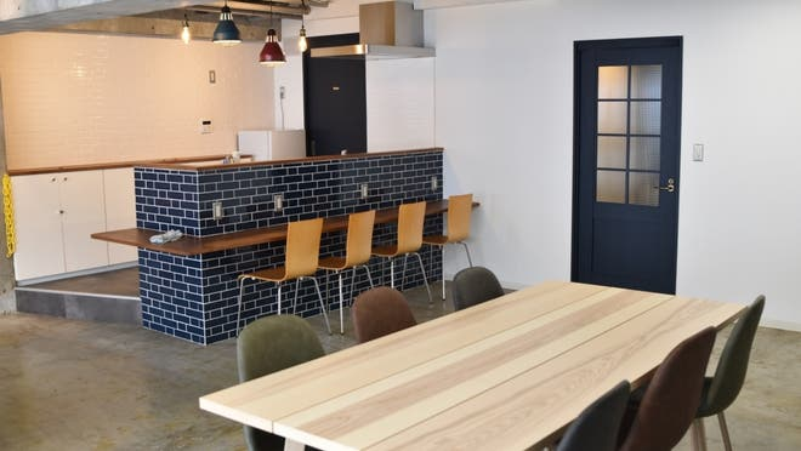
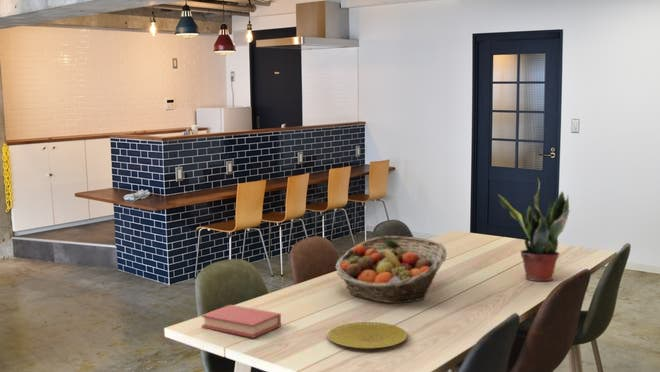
+ fruit basket [334,235,448,304]
+ plate [327,321,408,349]
+ potted plant [497,176,571,282]
+ book [200,304,282,339]
